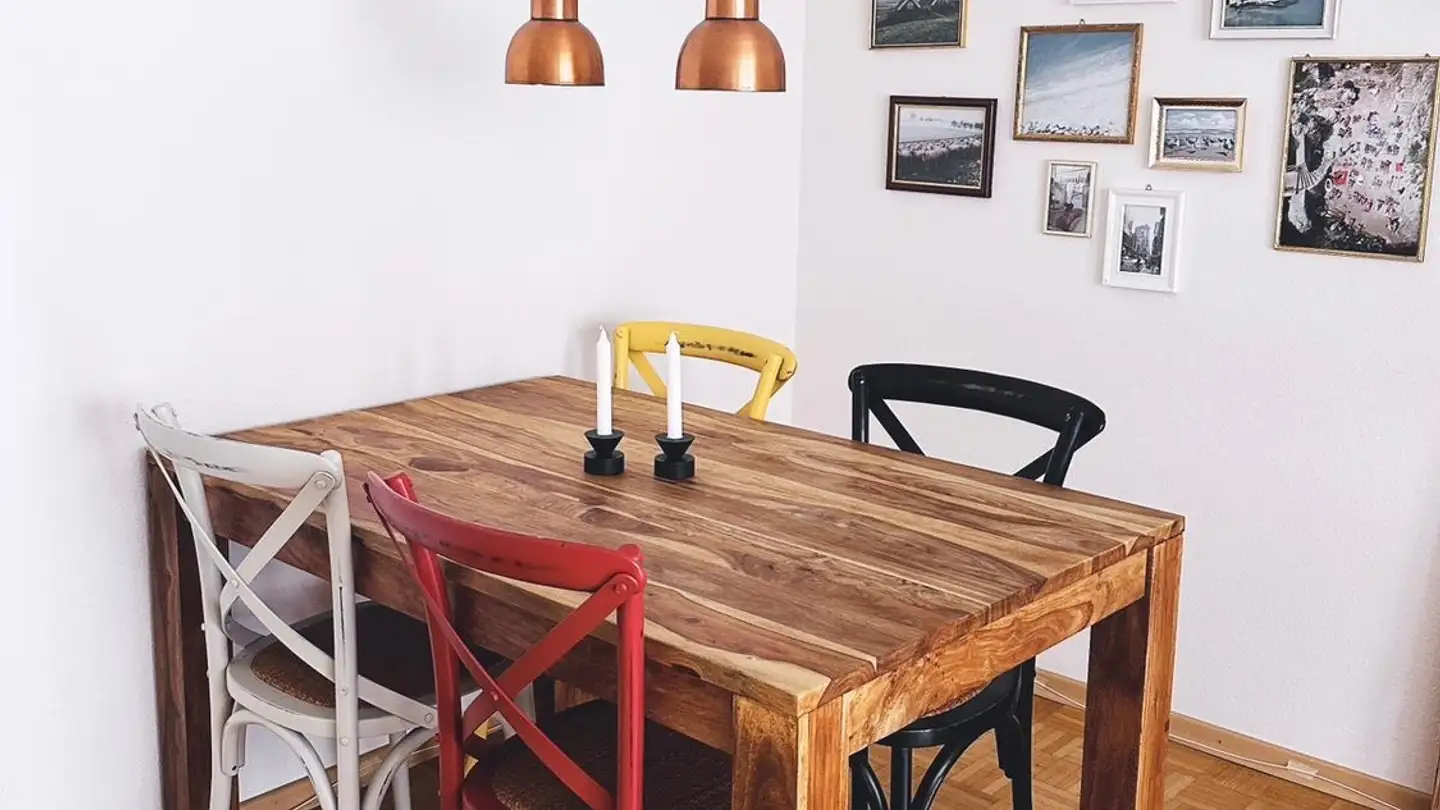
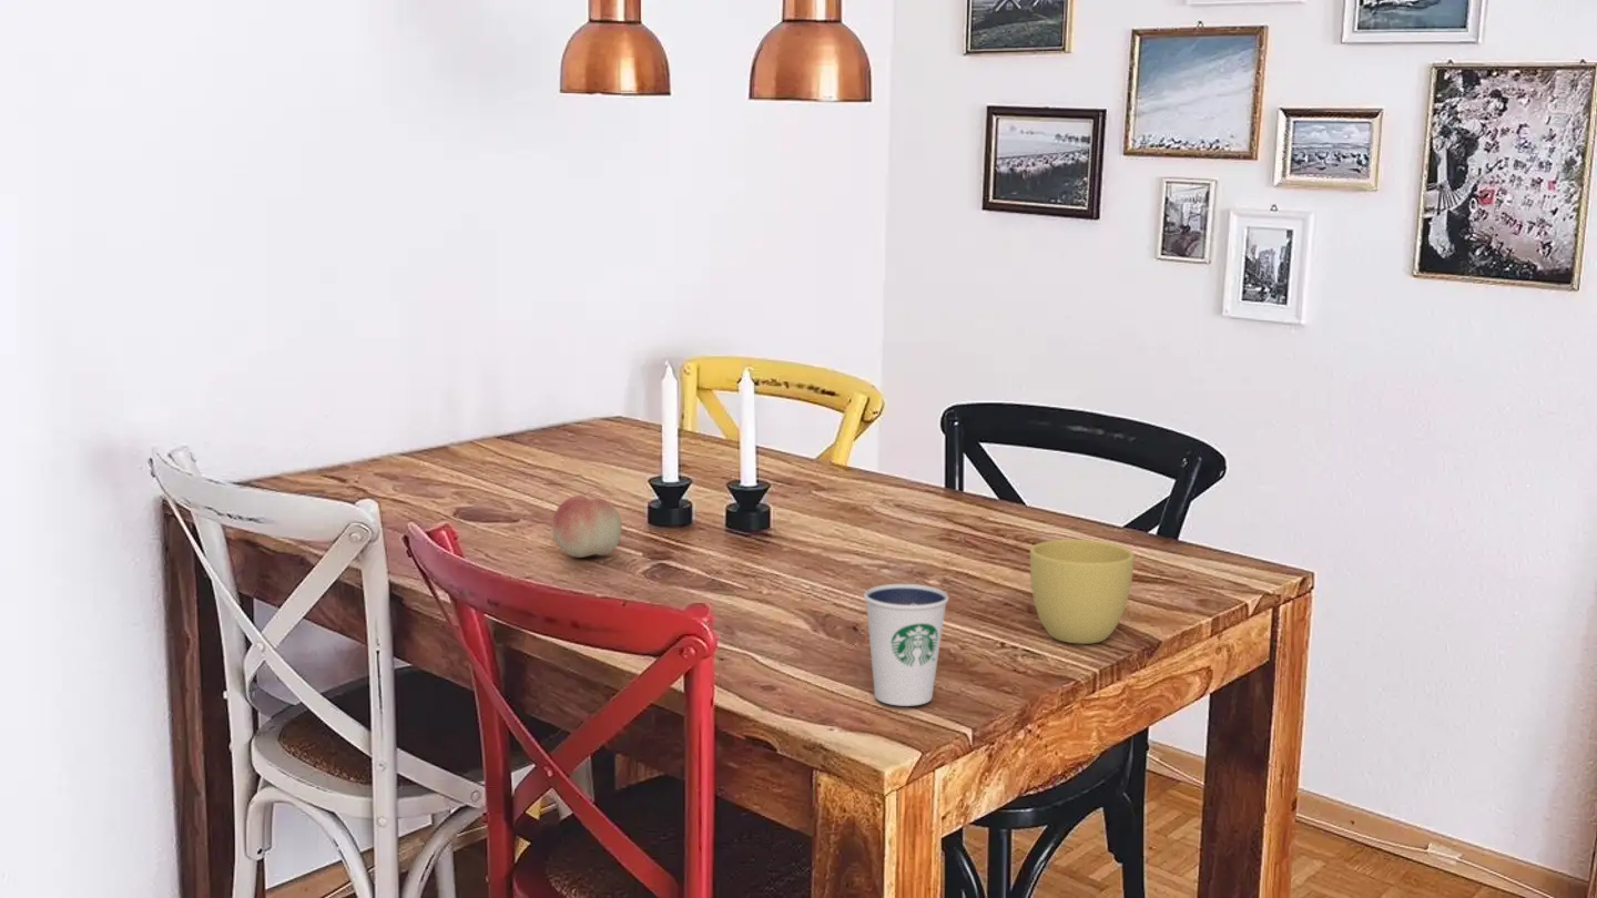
+ cup [1029,539,1136,645]
+ fruit [551,494,623,559]
+ dixie cup [863,583,949,707]
